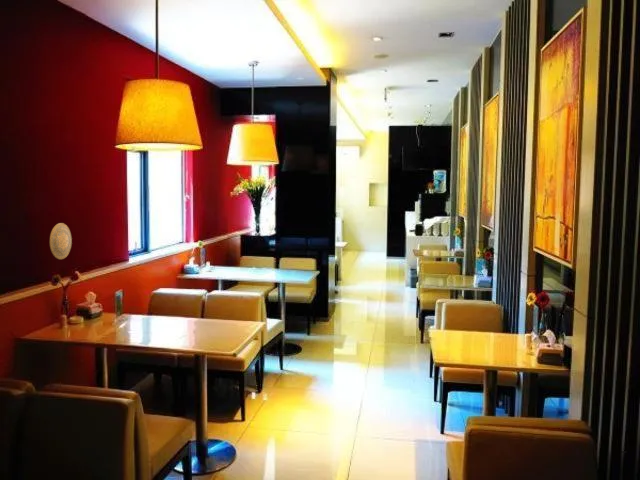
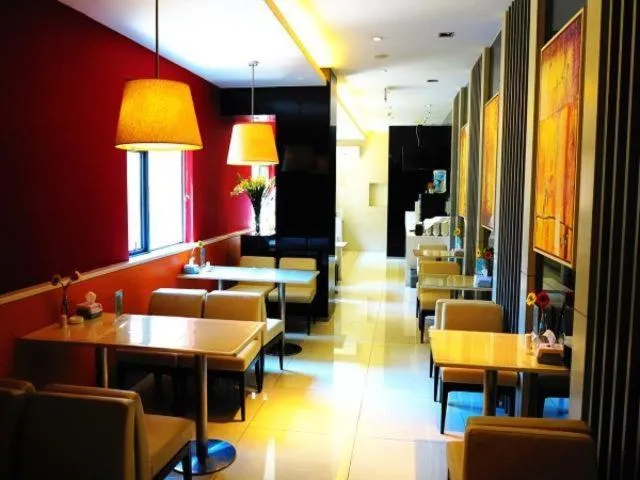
- decorative plate [49,222,73,260]
